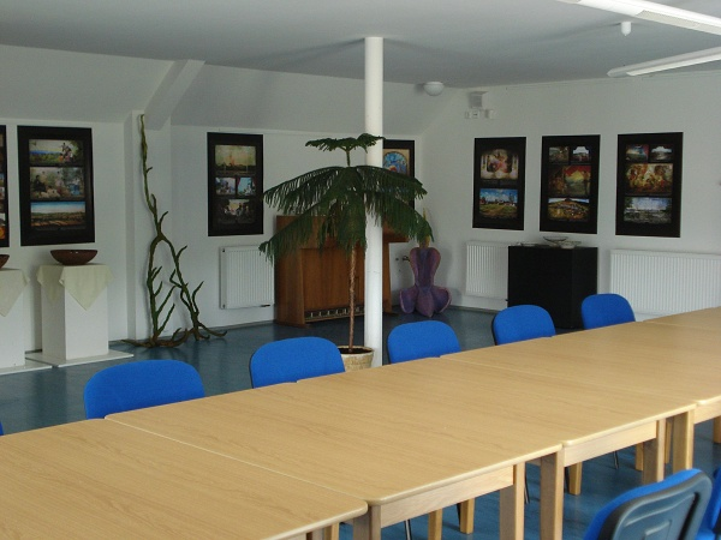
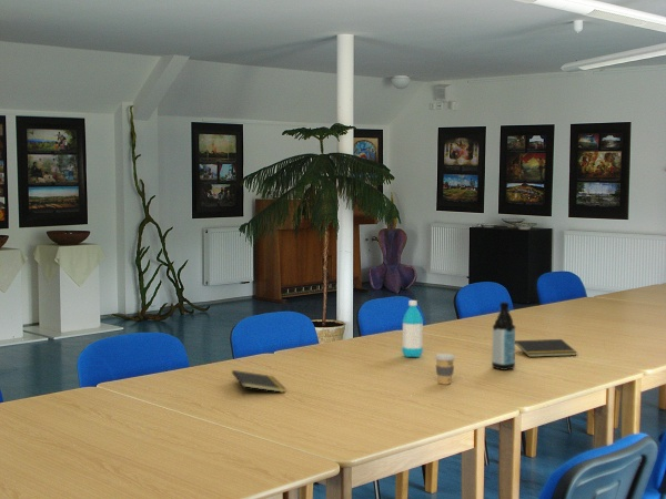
+ coffee cup [433,353,456,386]
+ notepad [231,369,286,396]
+ water bottle [491,301,516,371]
+ water bottle [401,299,424,358]
+ notepad [515,338,578,358]
